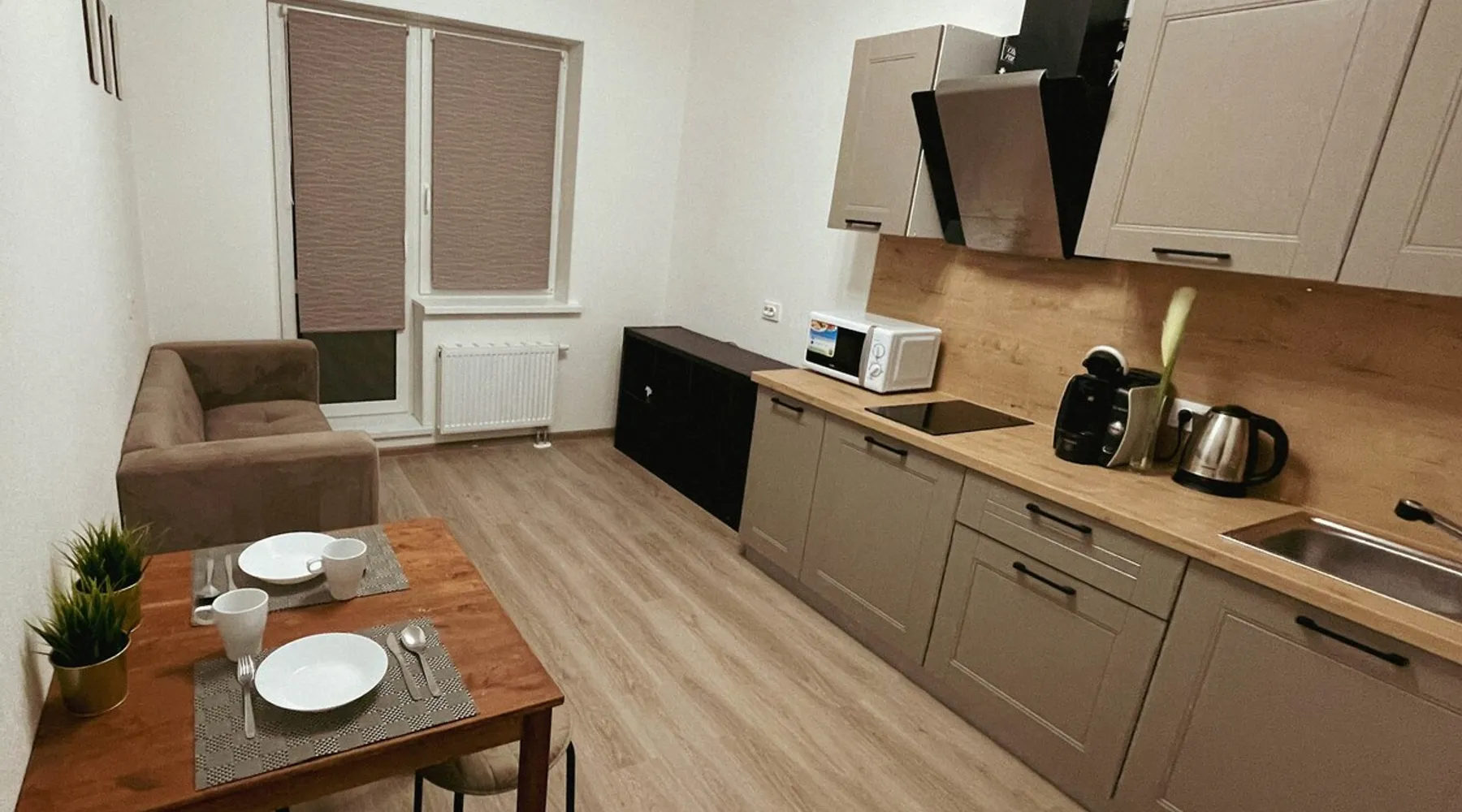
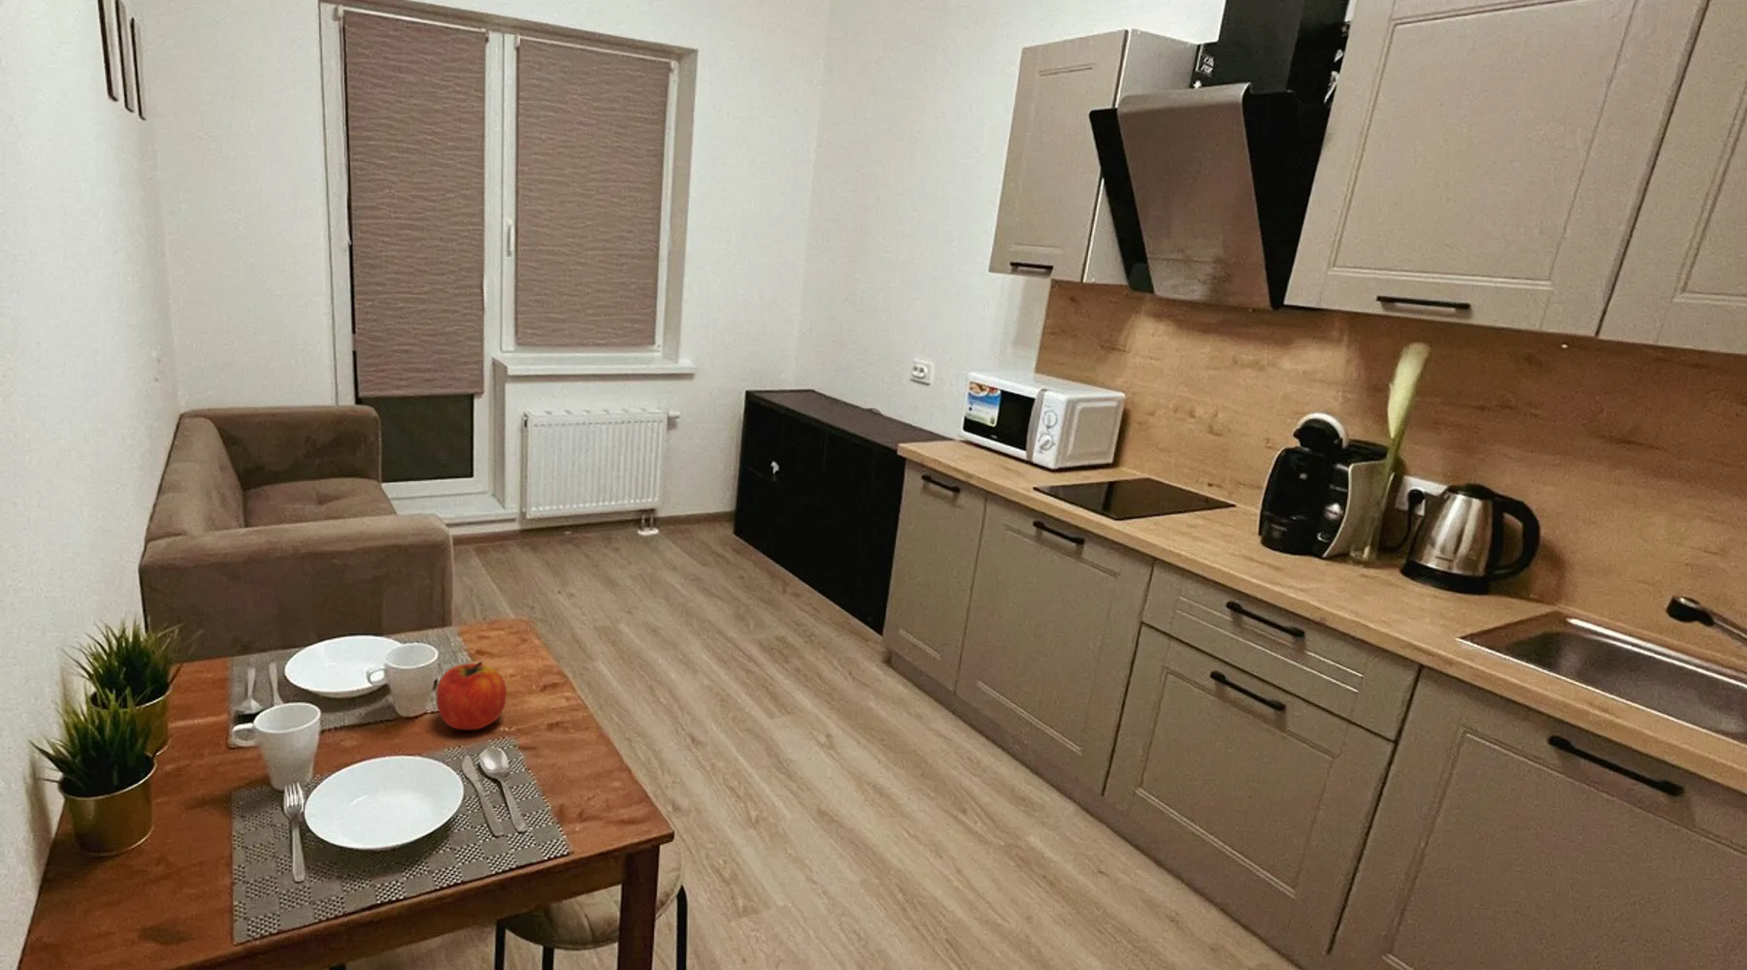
+ apple [435,661,508,730]
